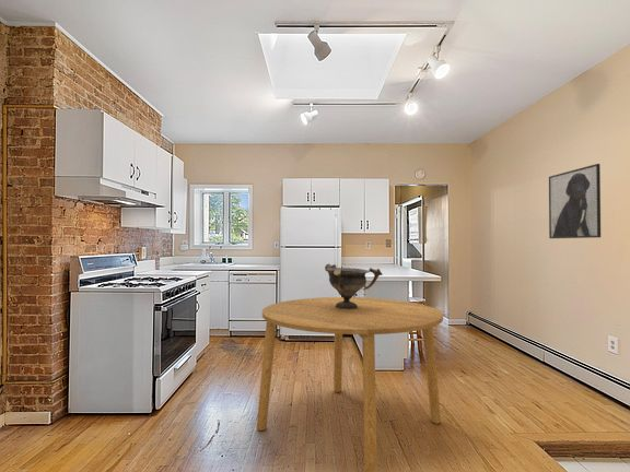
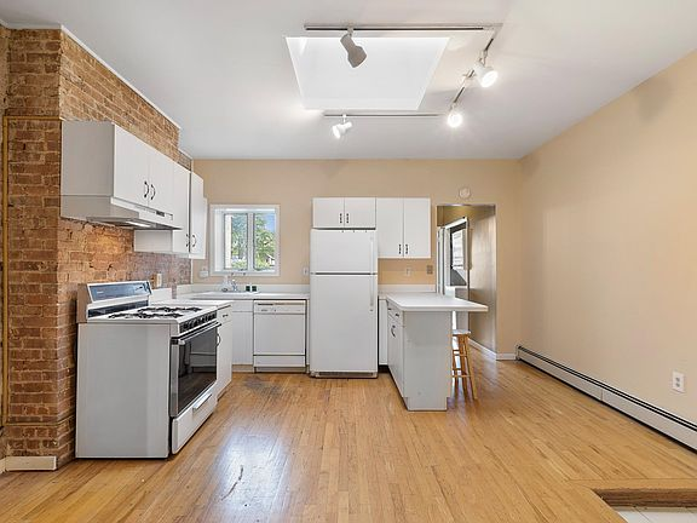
- decorative bowl [324,263,384,309]
- dining table [256,296,444,472]
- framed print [548,163,602,239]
